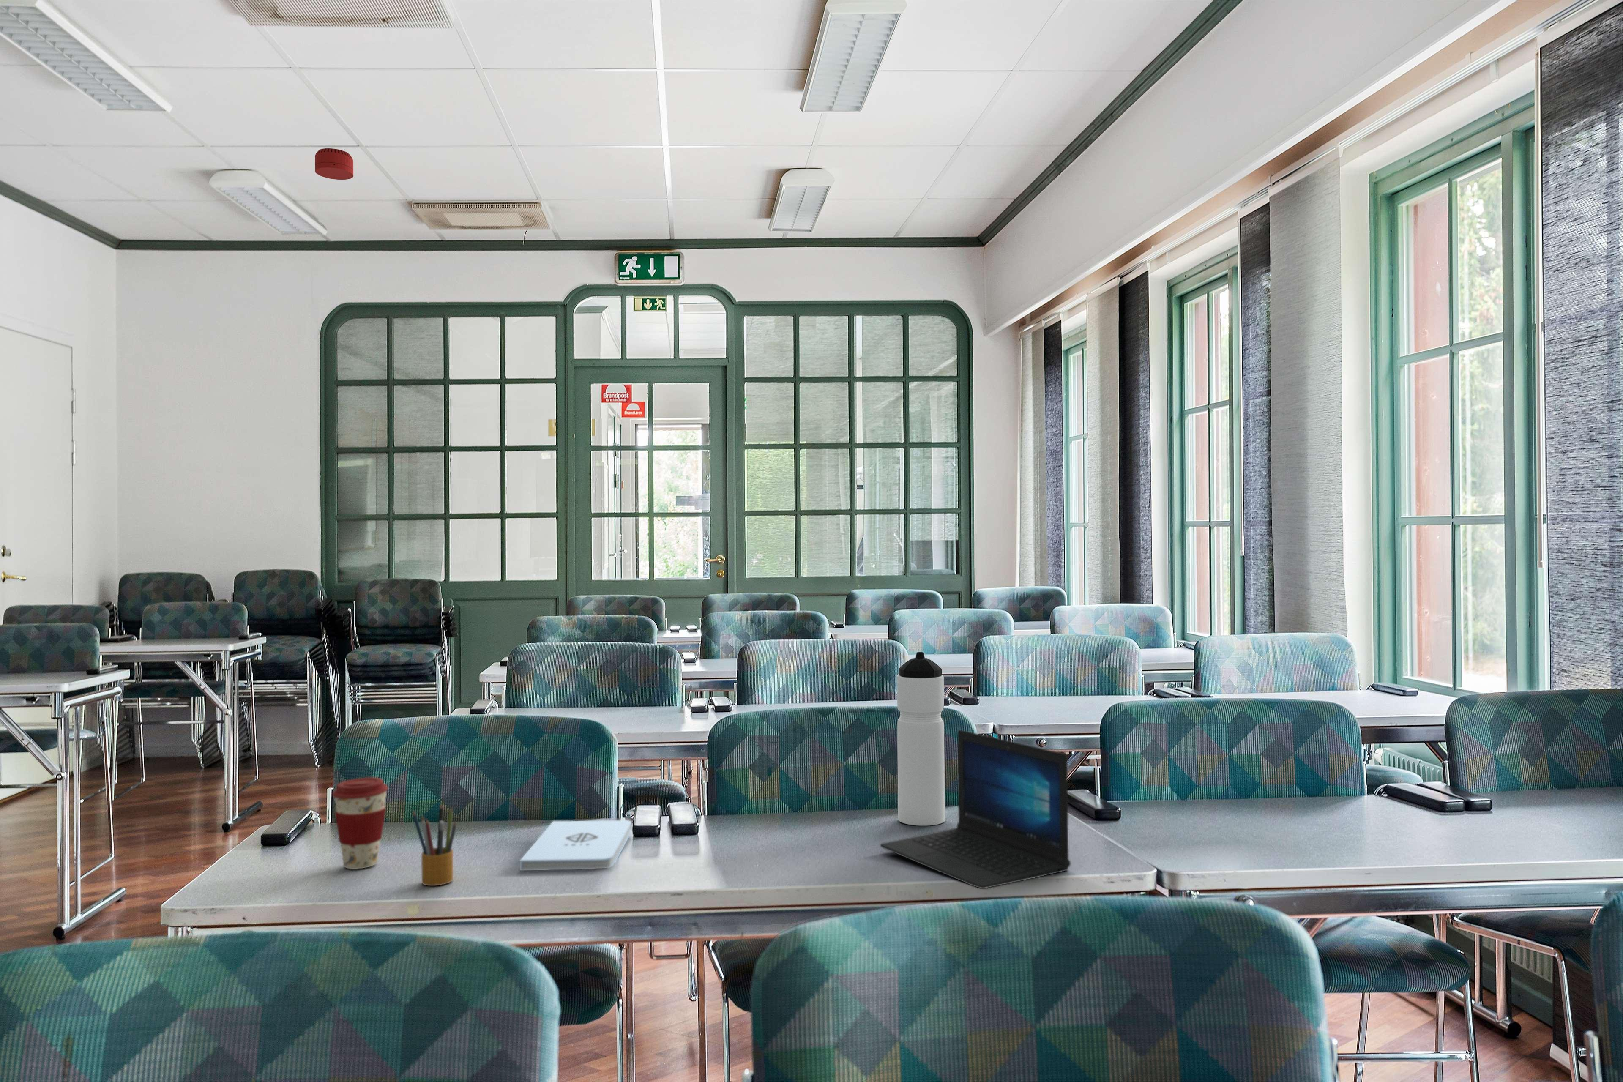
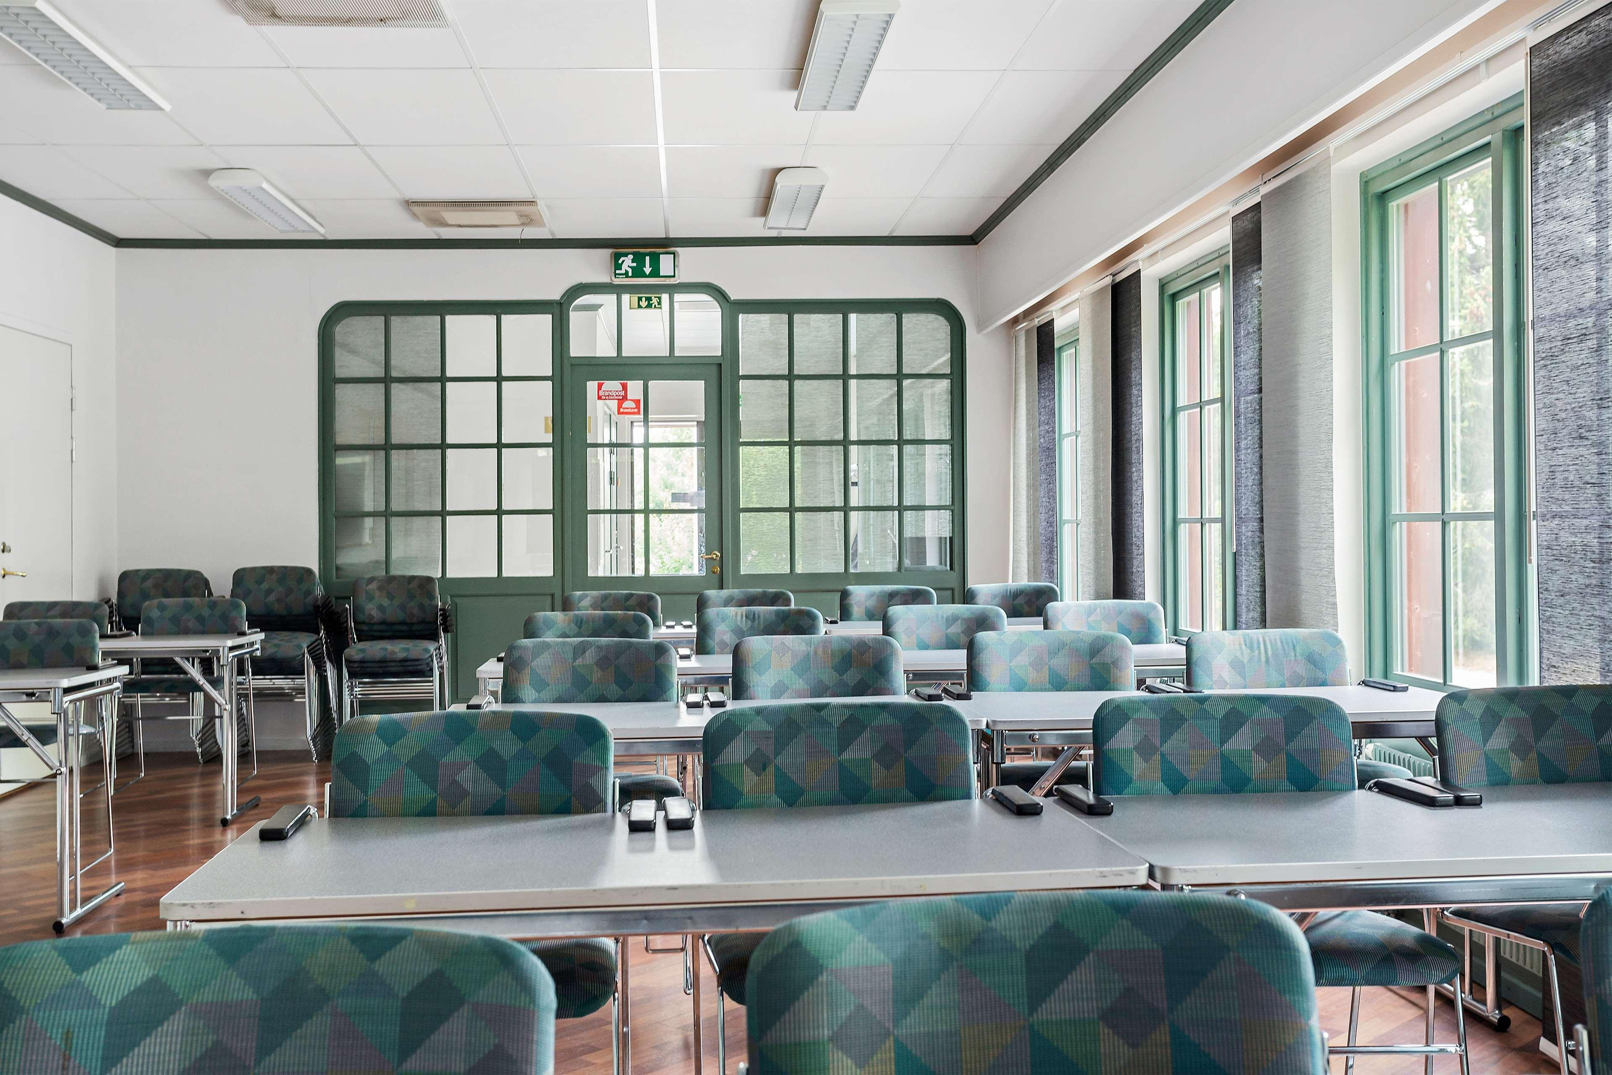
- pencil box [412,803,456,886]
- water bottle [896,652,946,826]
- smoke detector [314,149,354,180]
- coffee cup [332,776,389,869]
- notepad [519,820,632,871]
- laptop [879,729,1071,889]
